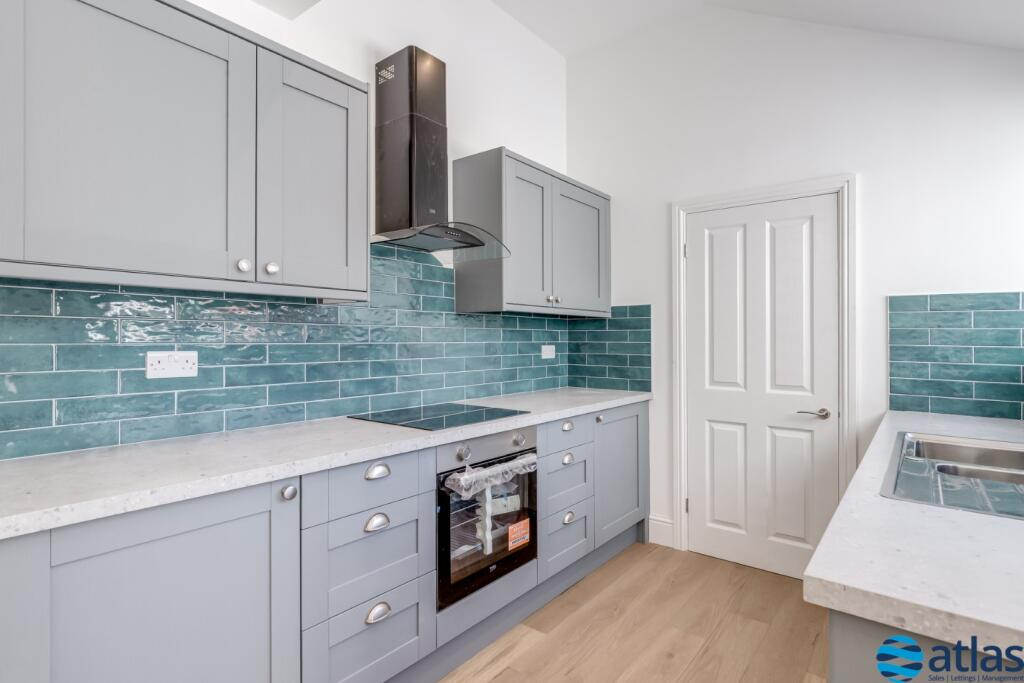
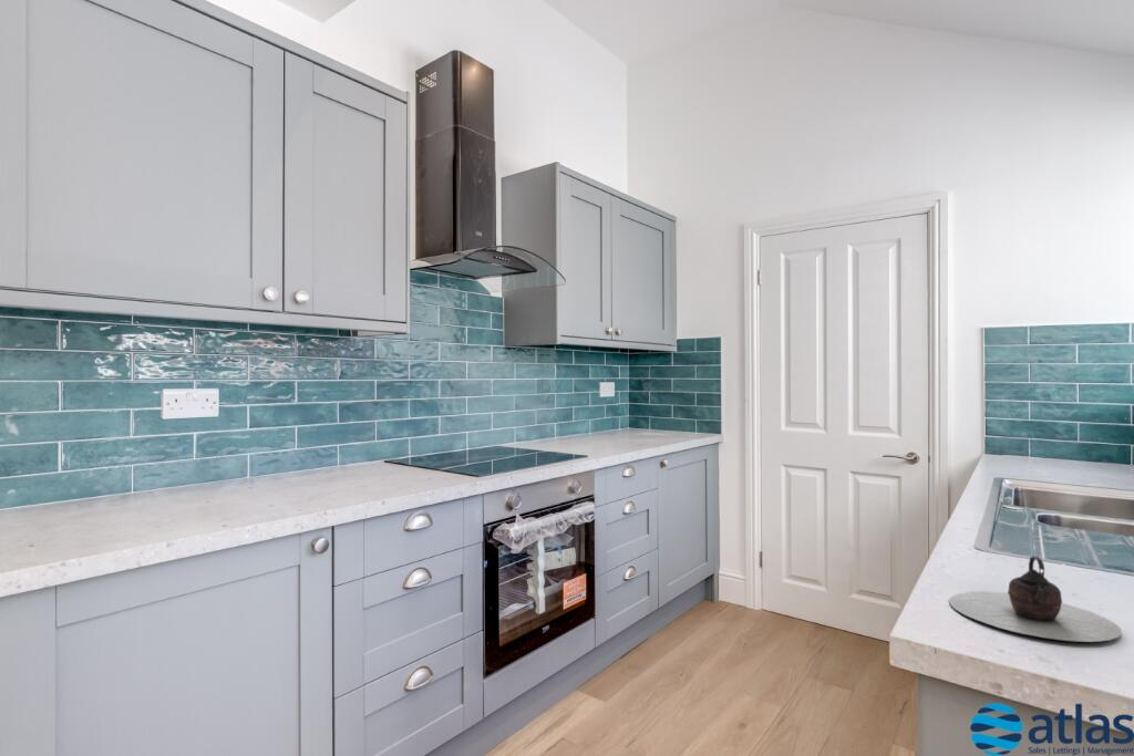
+ teapot [948,555,1123,643]
